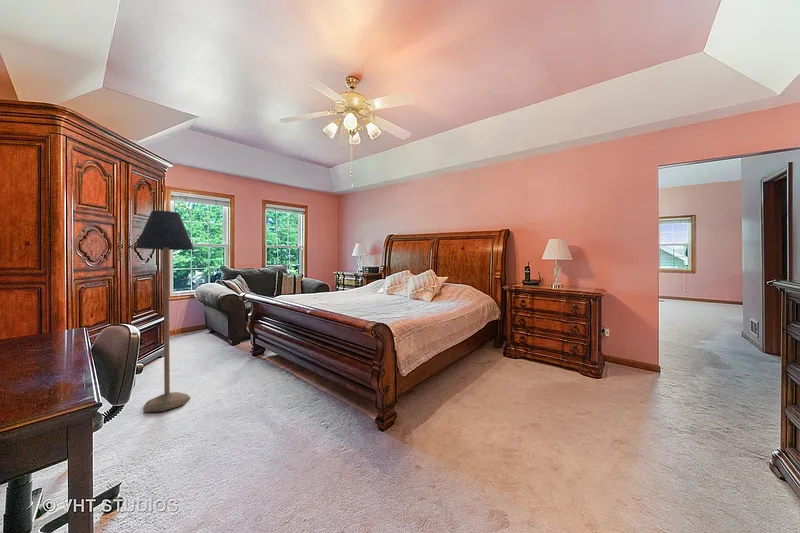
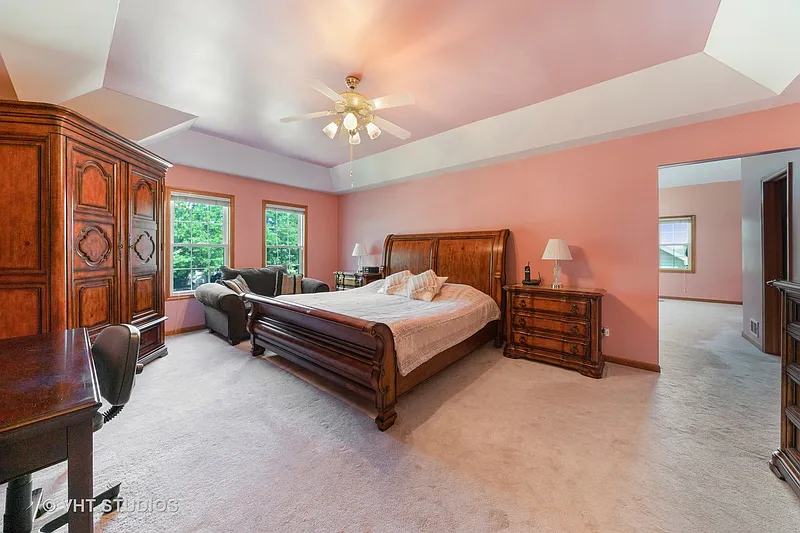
- floor lamp [134,210,195,413]
